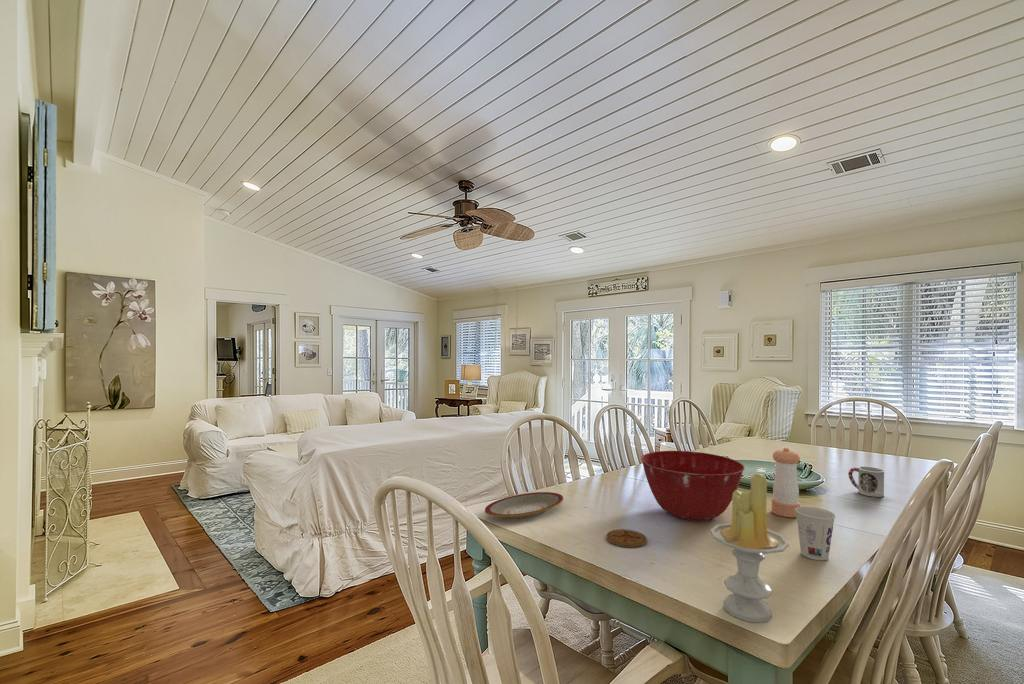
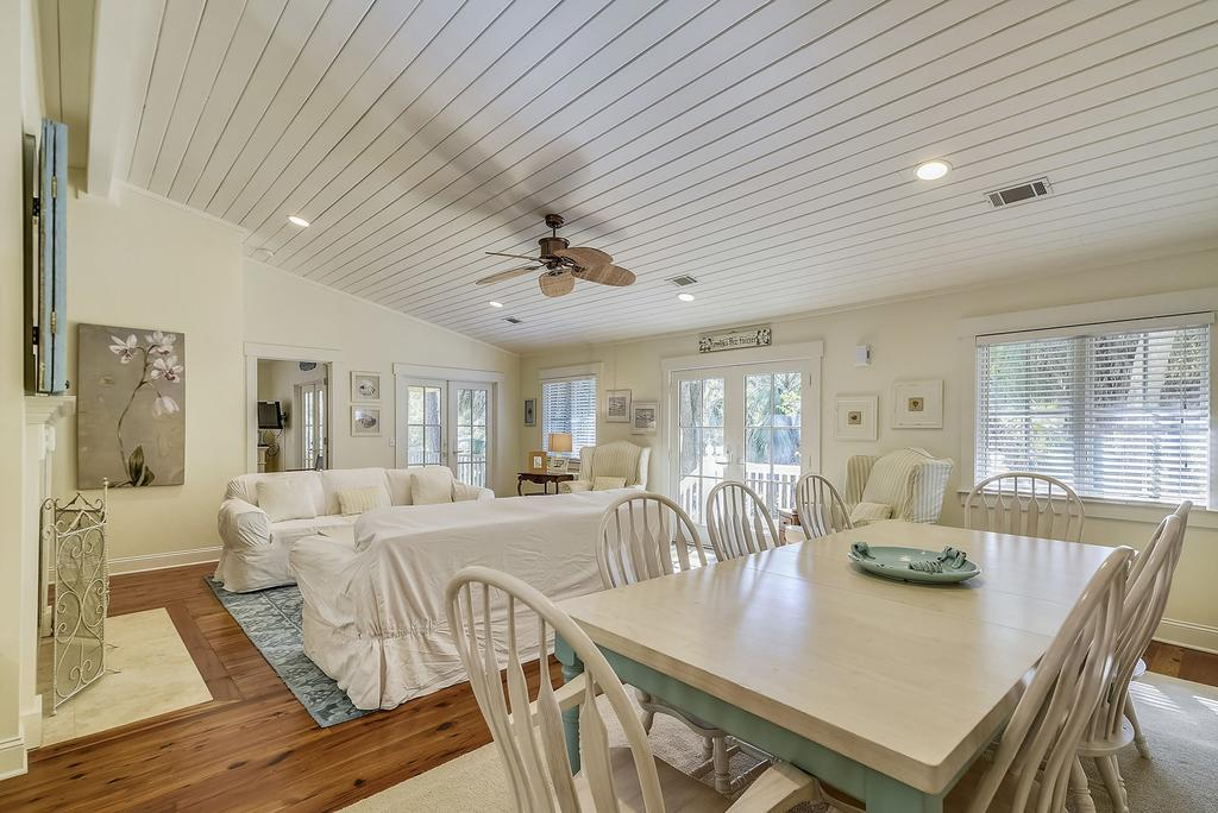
- cup [847,466,885,498]
- candle [710,473,790,624]
- mixing bowl [640,450,746,522]
- pepper shaker [771,447,801,518]
- coaster [605,528,648,549]
- cup [795,506,837,561]
- plate [484,491,564,519]
